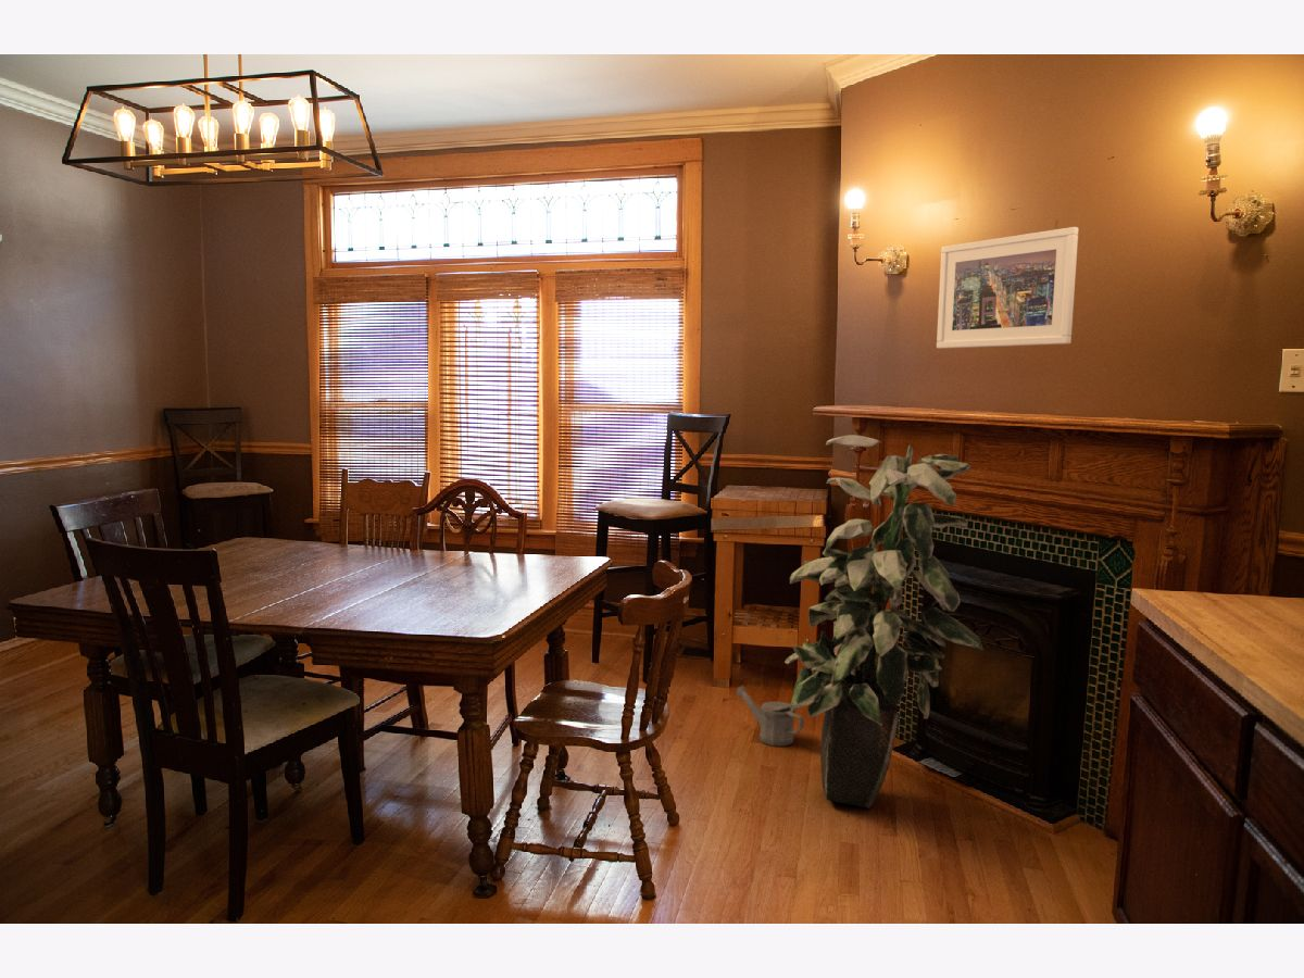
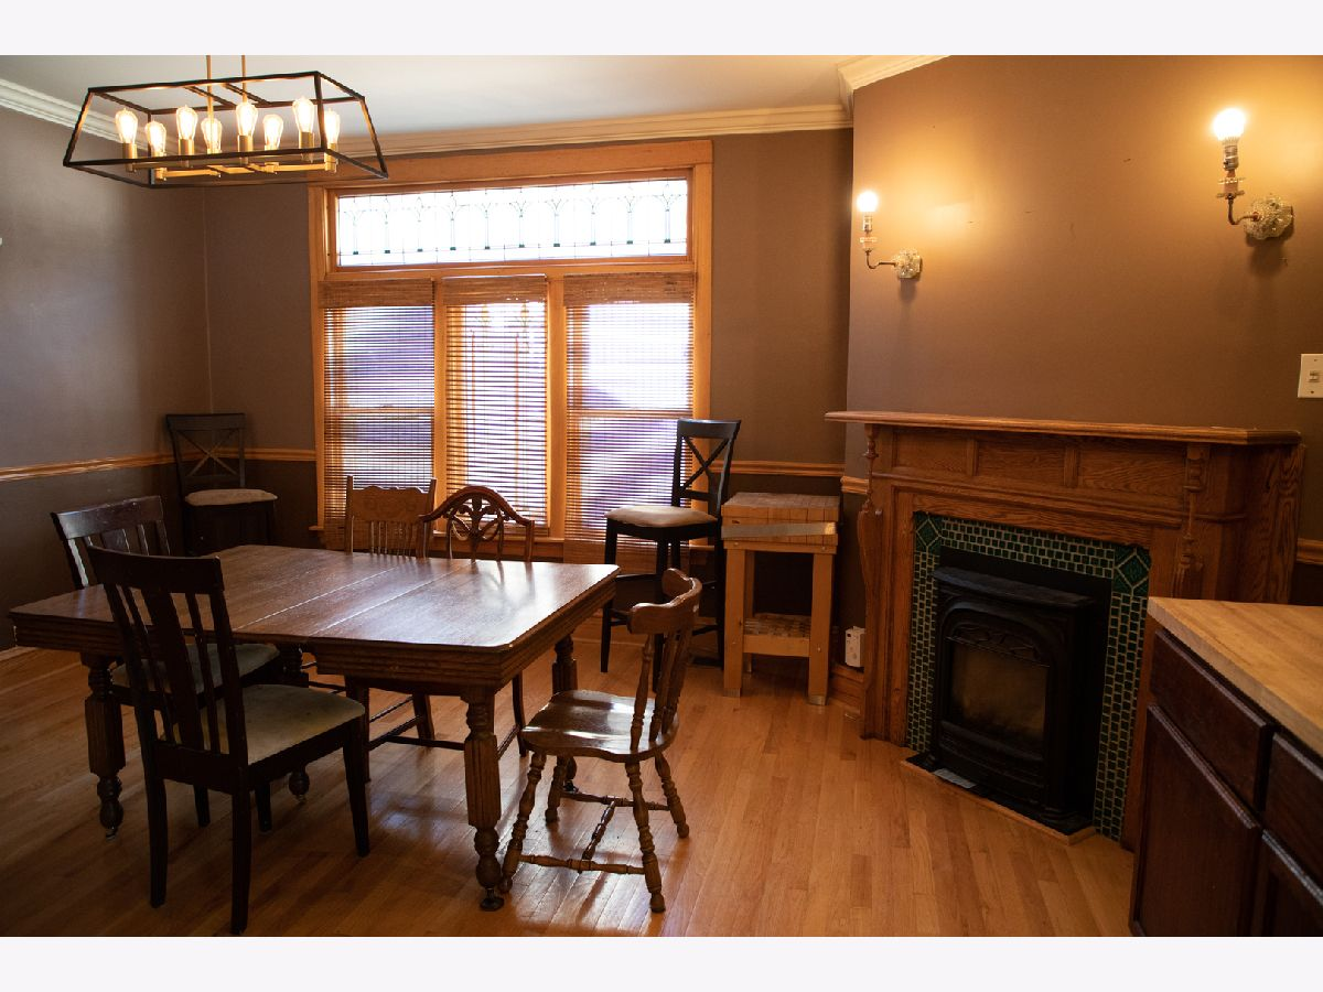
- watering can [736,685,805,748]
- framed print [936,226,1080,350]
- indoor plant [783,434,983,810]
